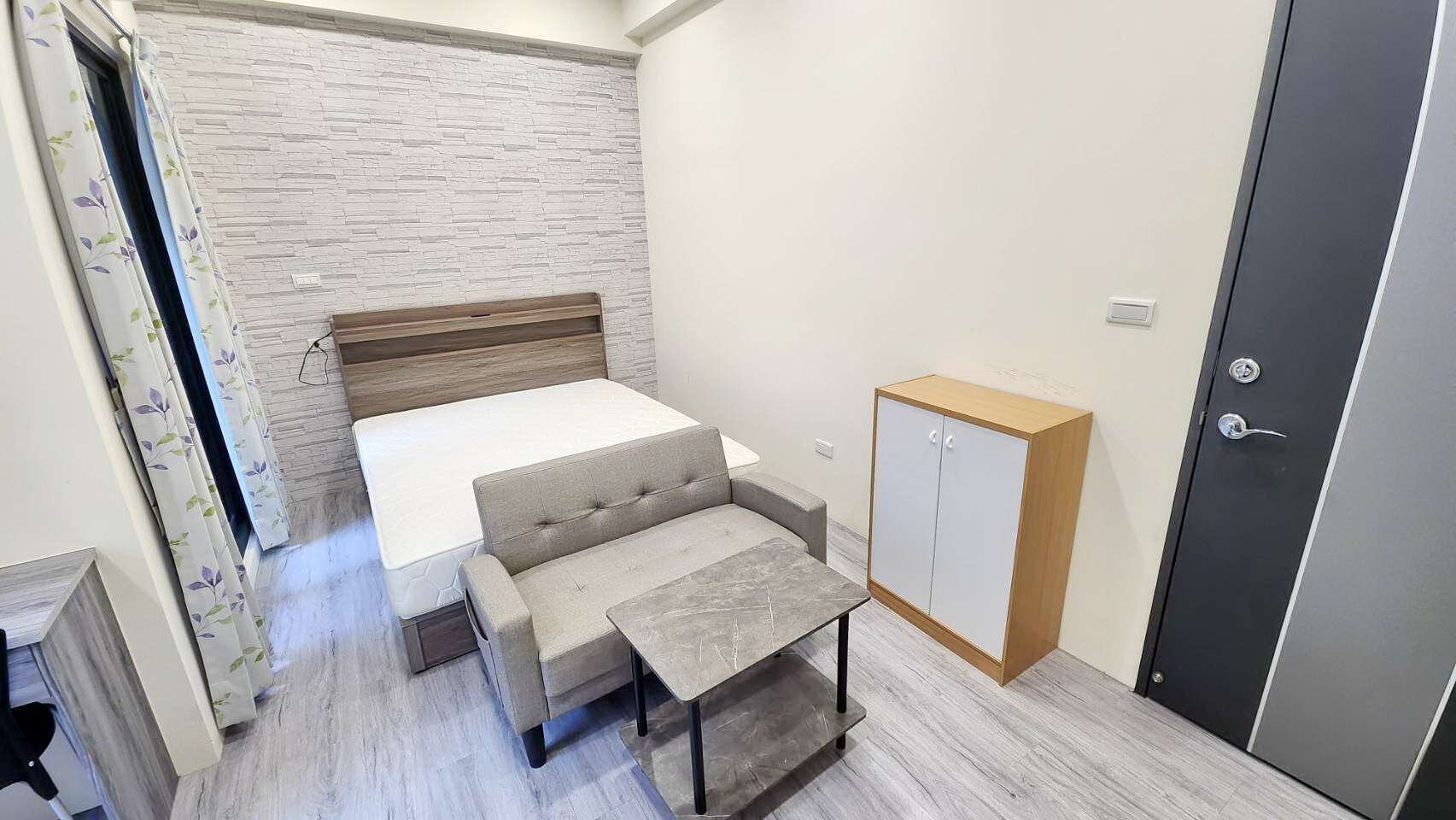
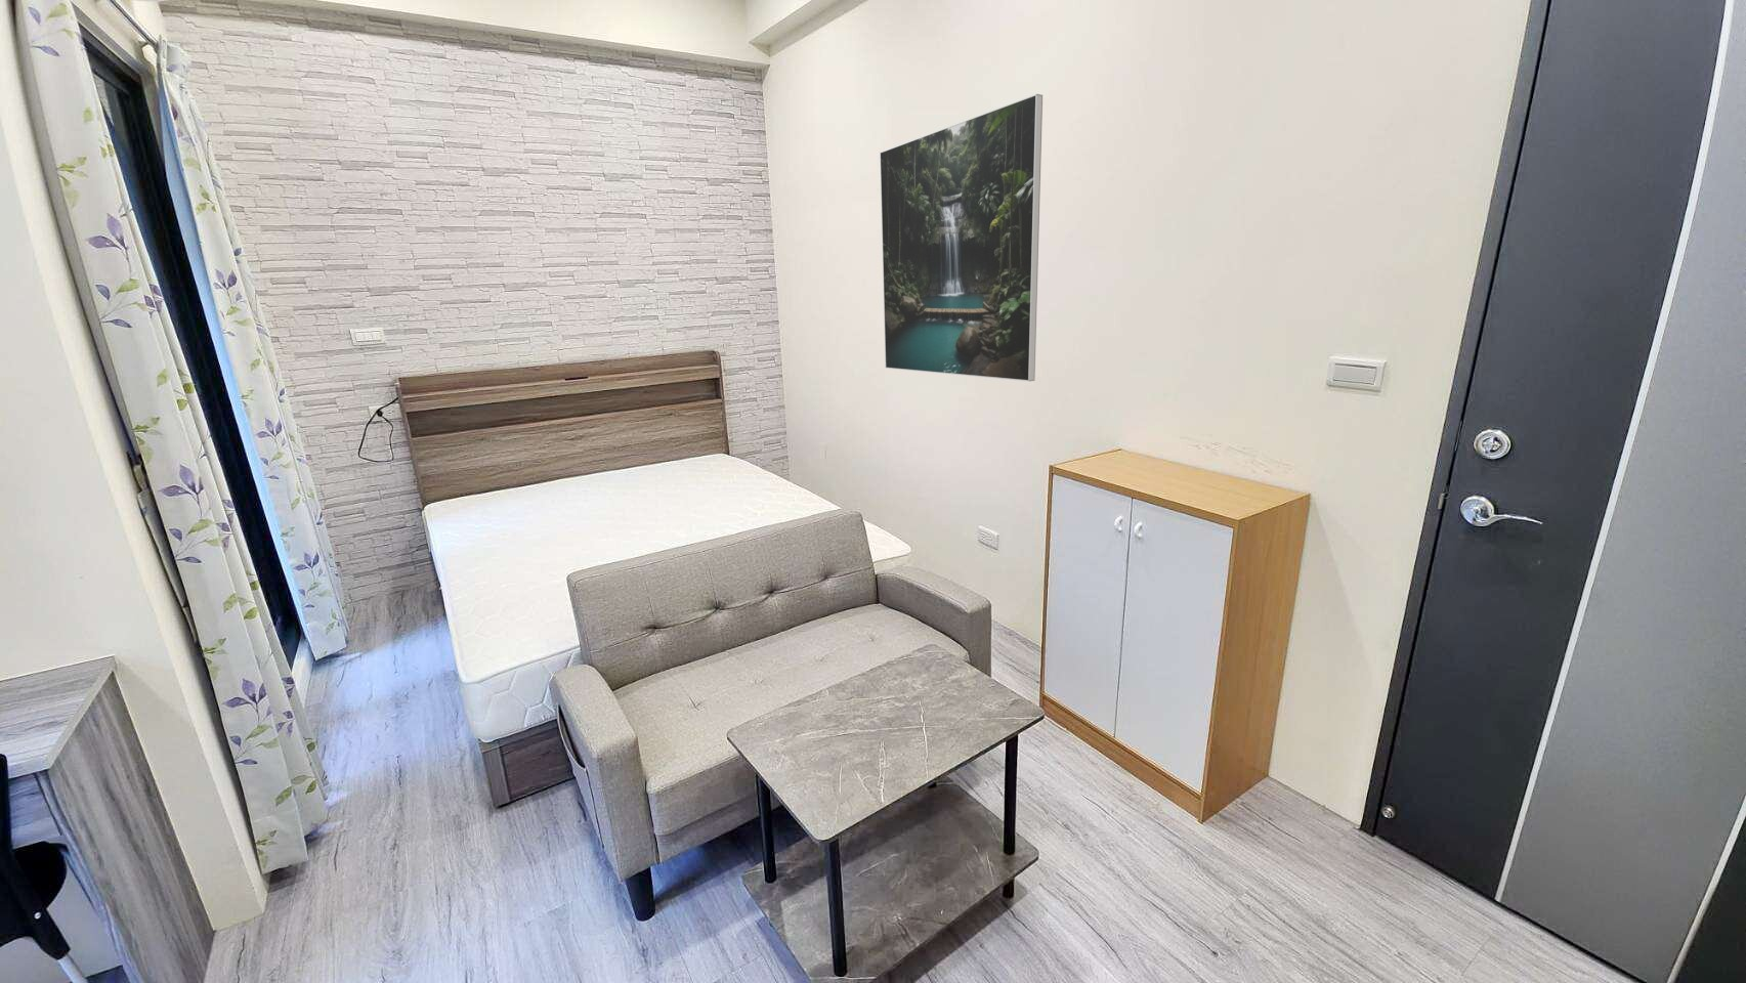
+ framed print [879,94,1043,382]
